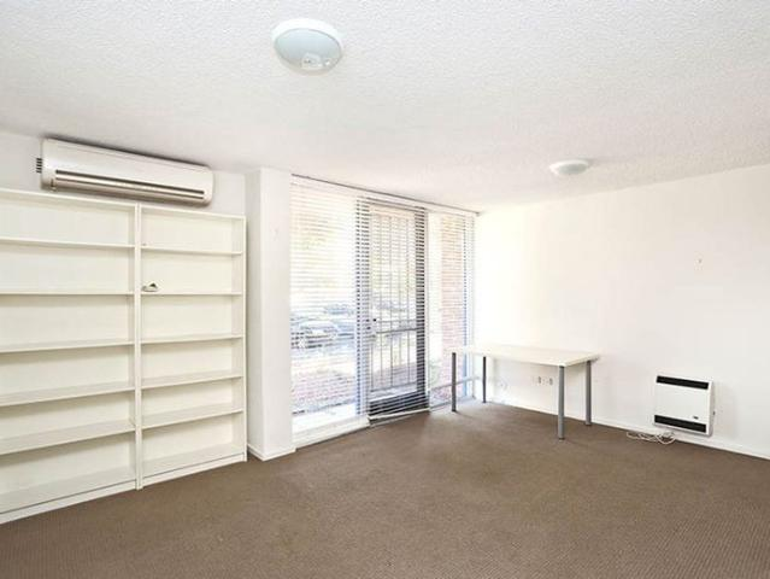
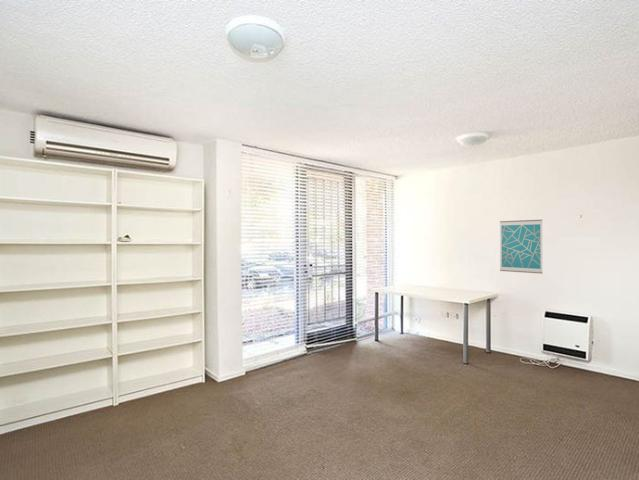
+ wall art [499,219,543,275]
